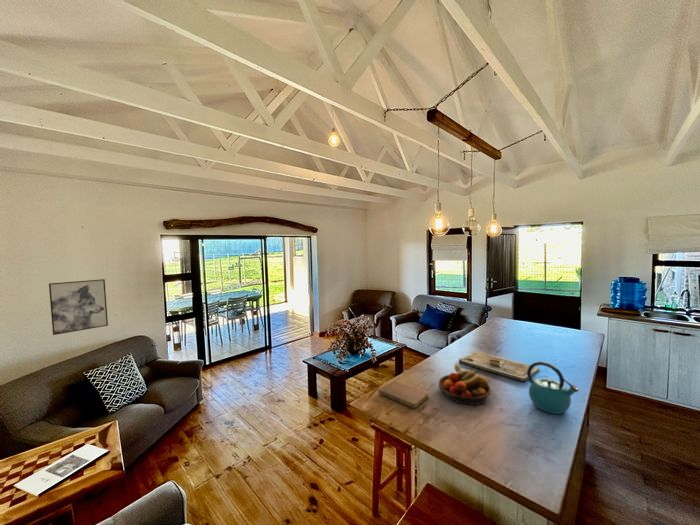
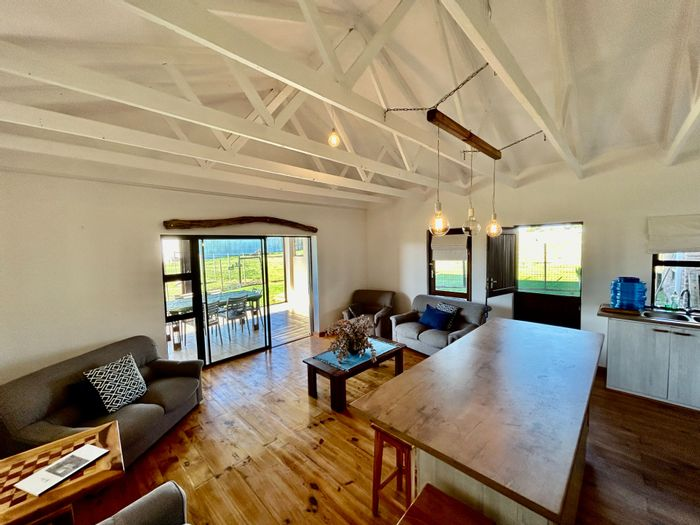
- kettle [527,360,580,415]
- wall art [48,278,109,336]
- fruit bowl [438,363,492,406]
- cutting board [458,351,540,382]
- notebook [377,380,430,410]
